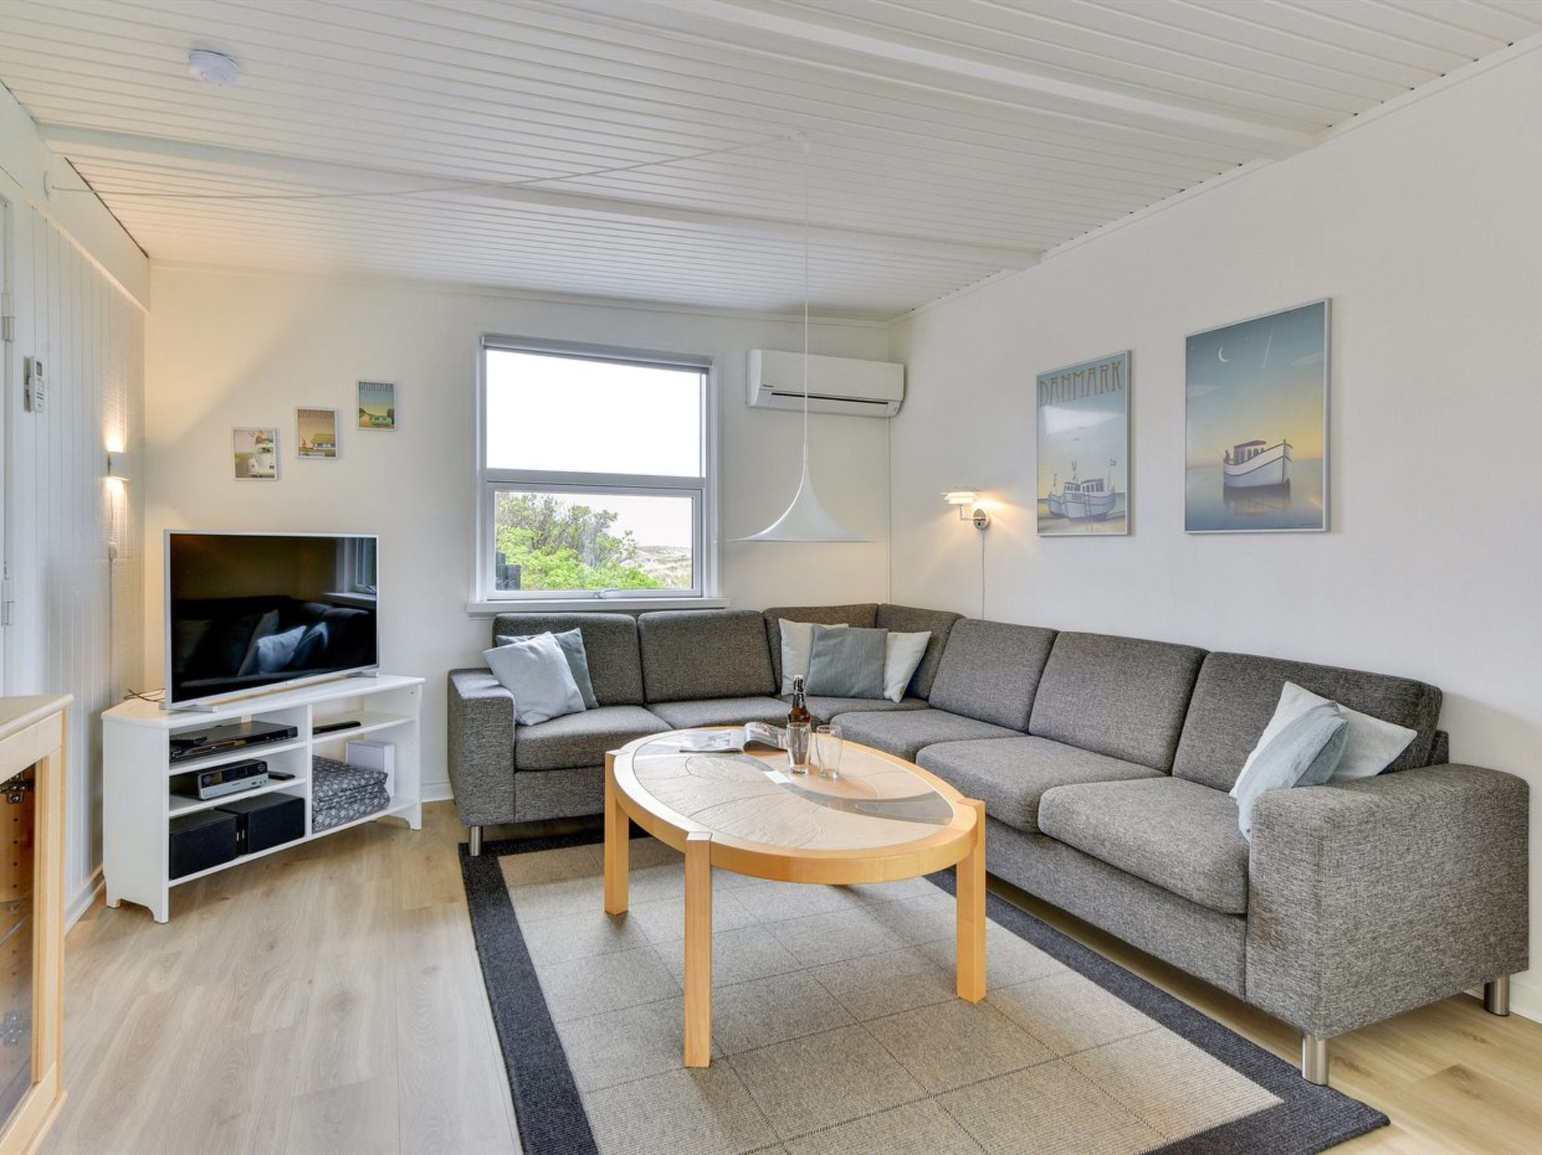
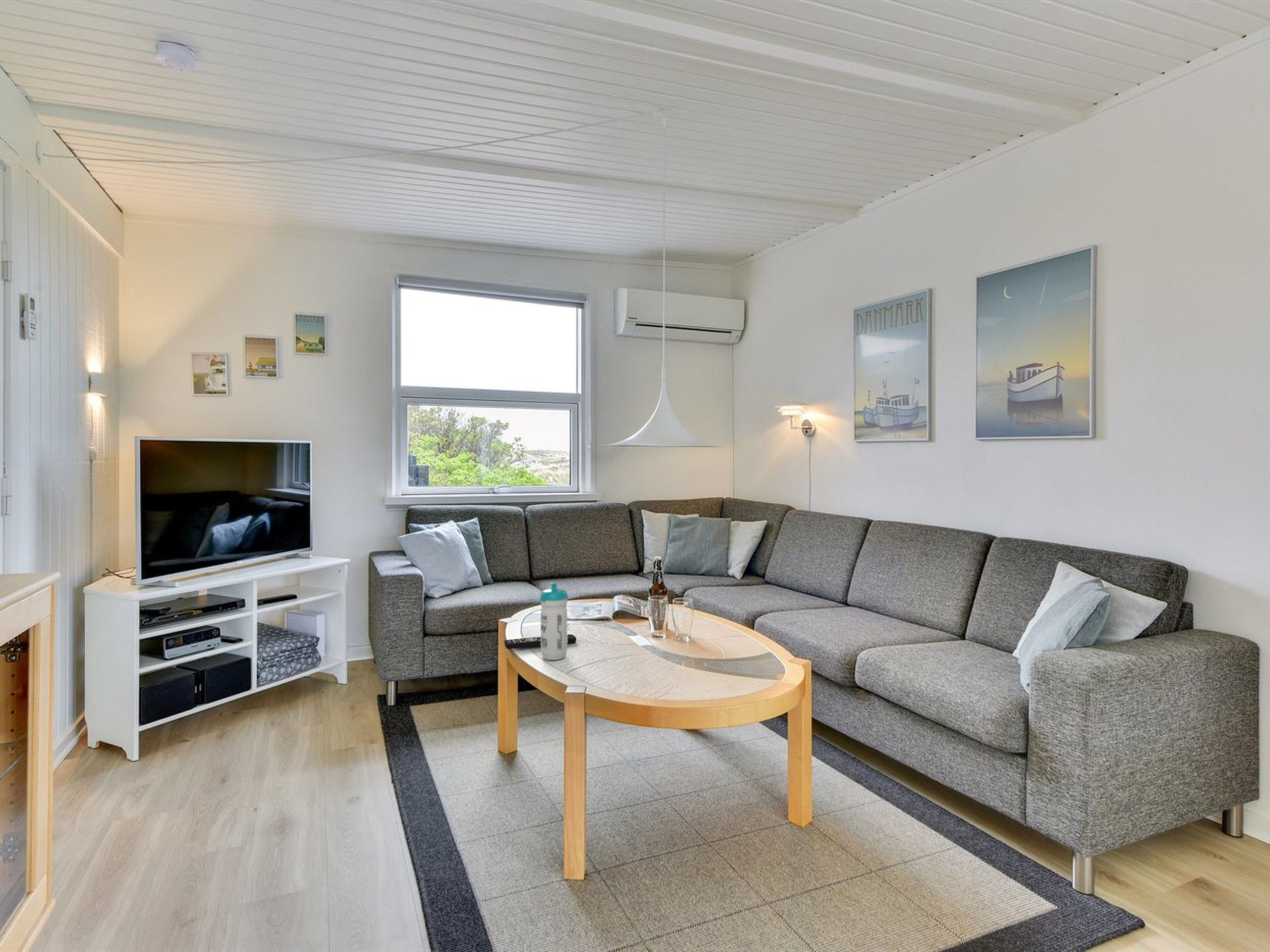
+ water bottle [540,582,569,661]
+ remote control [504,634,577,650]
